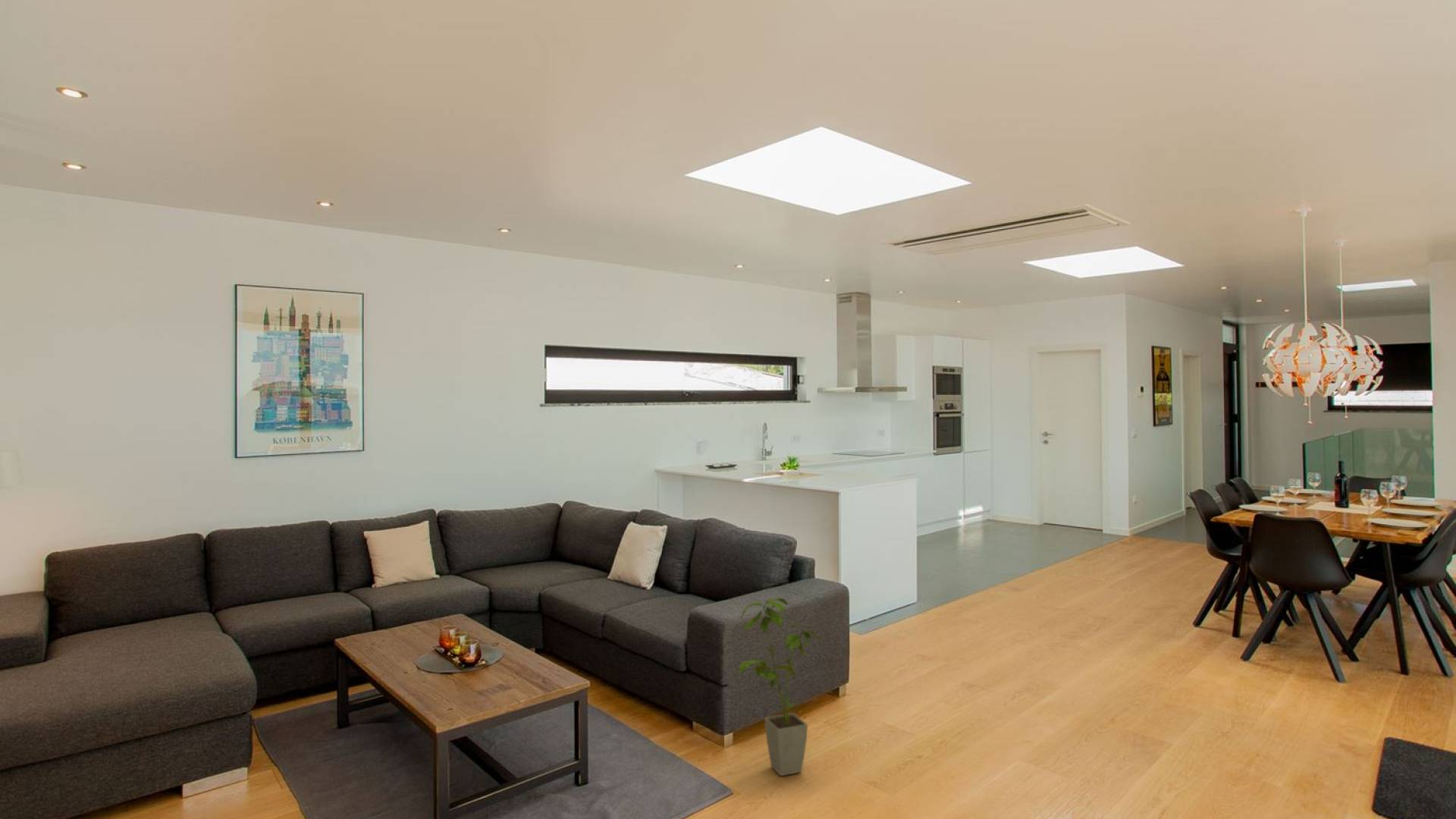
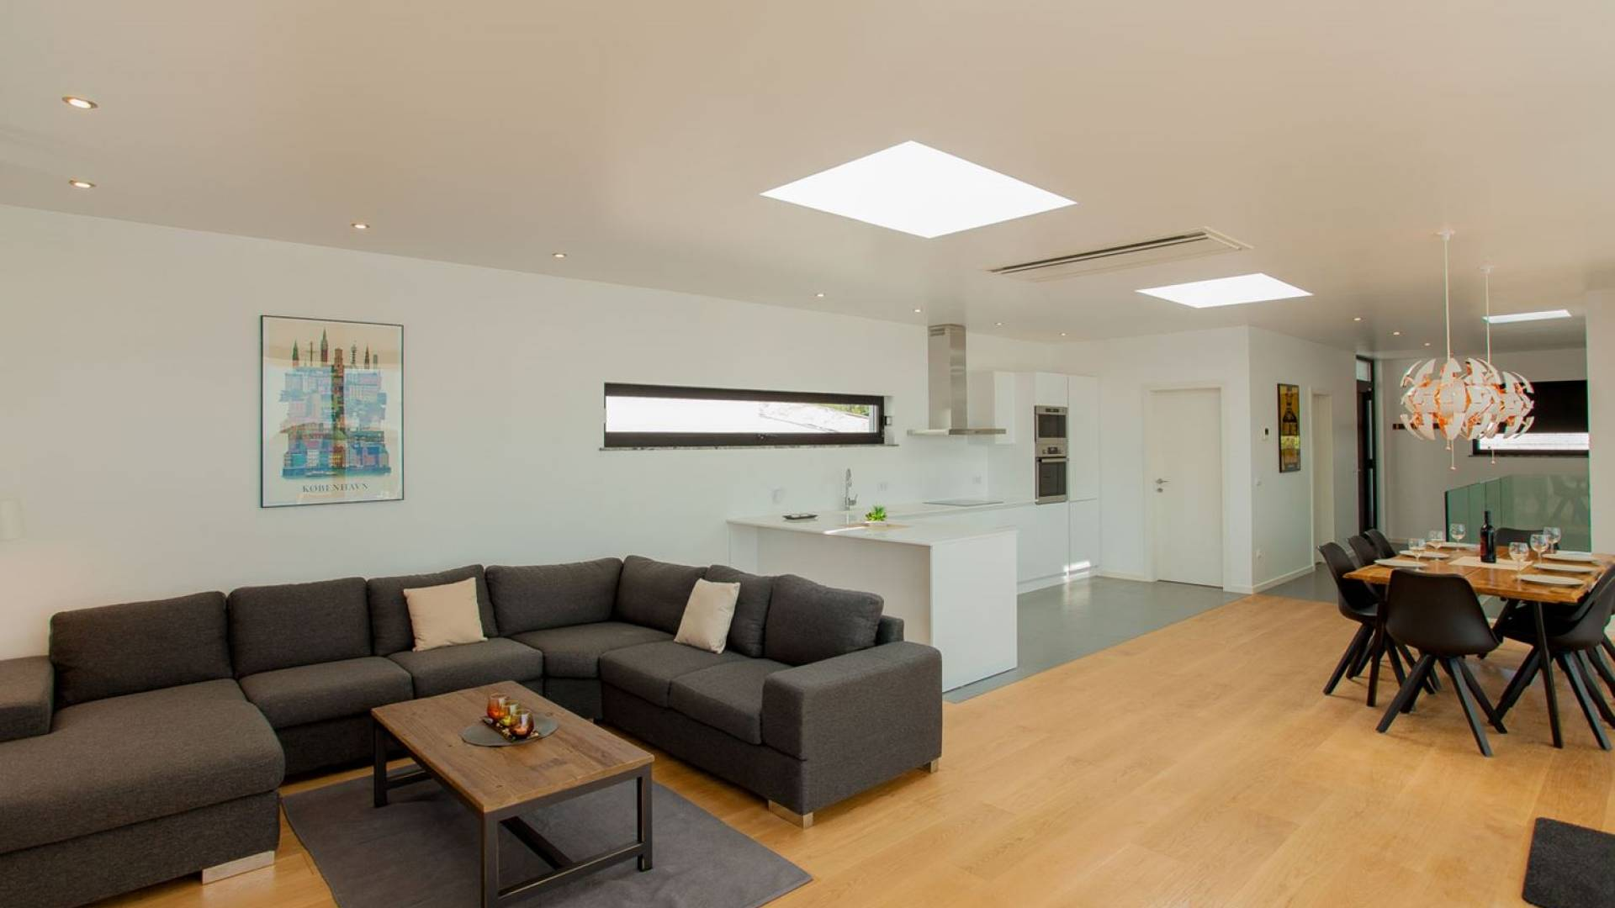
- house plant [739,597,823,777]
